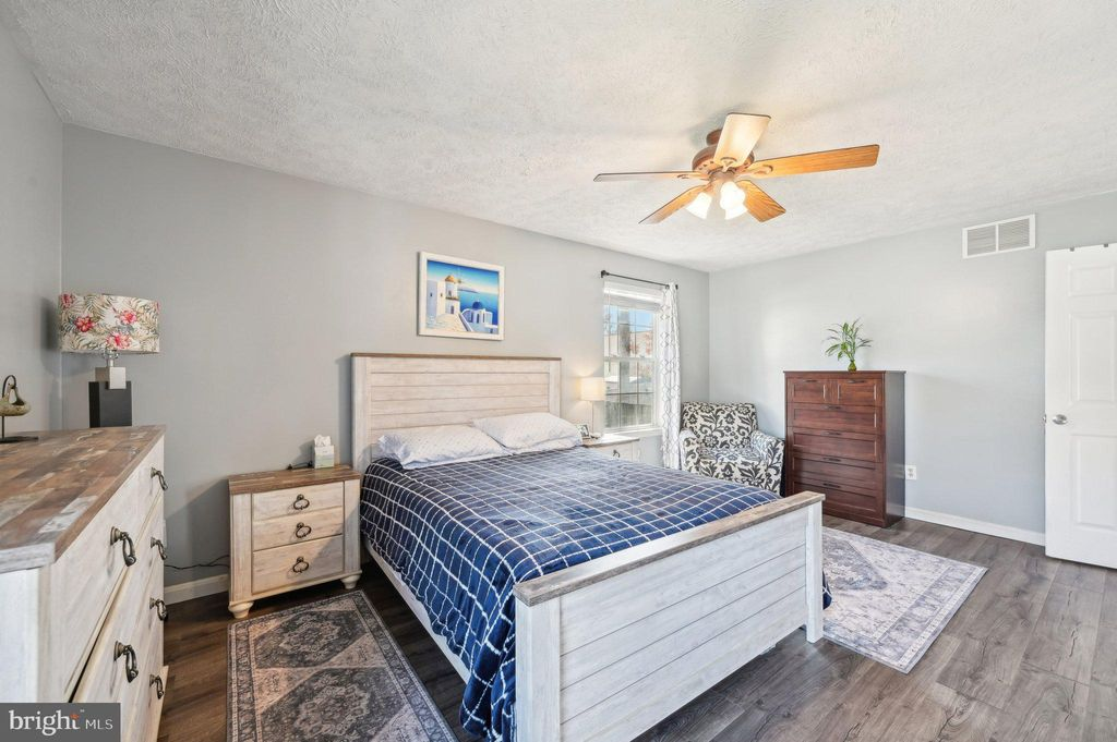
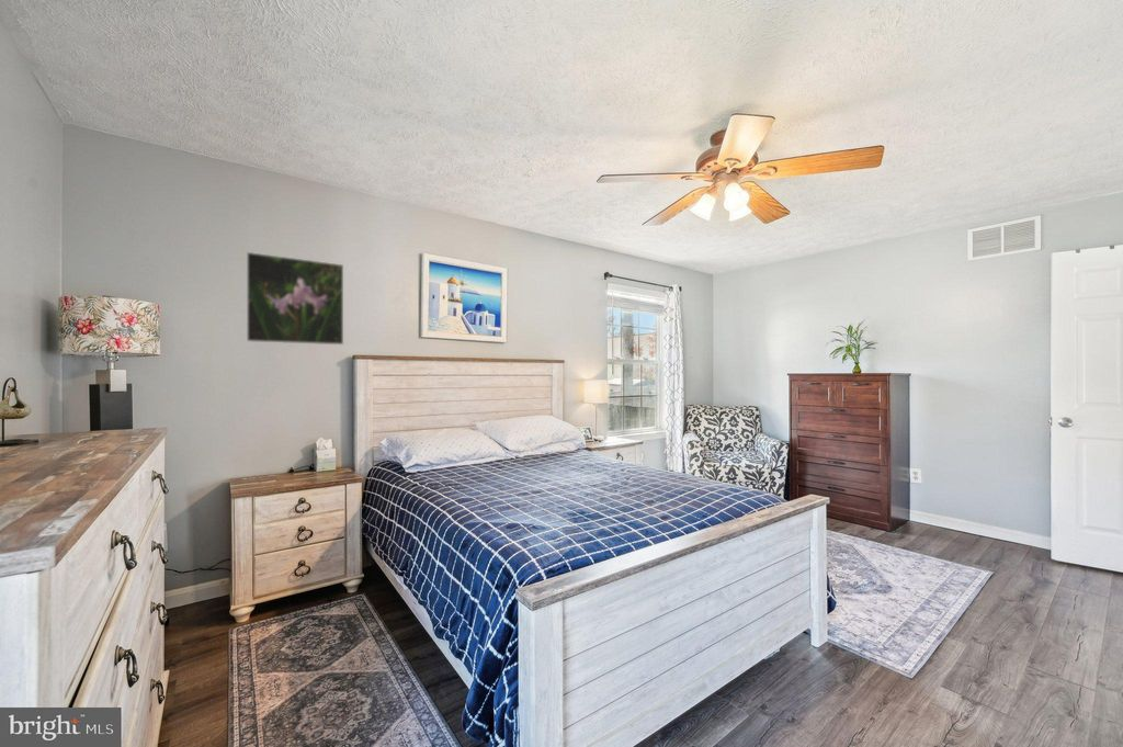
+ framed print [246,251,344,346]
